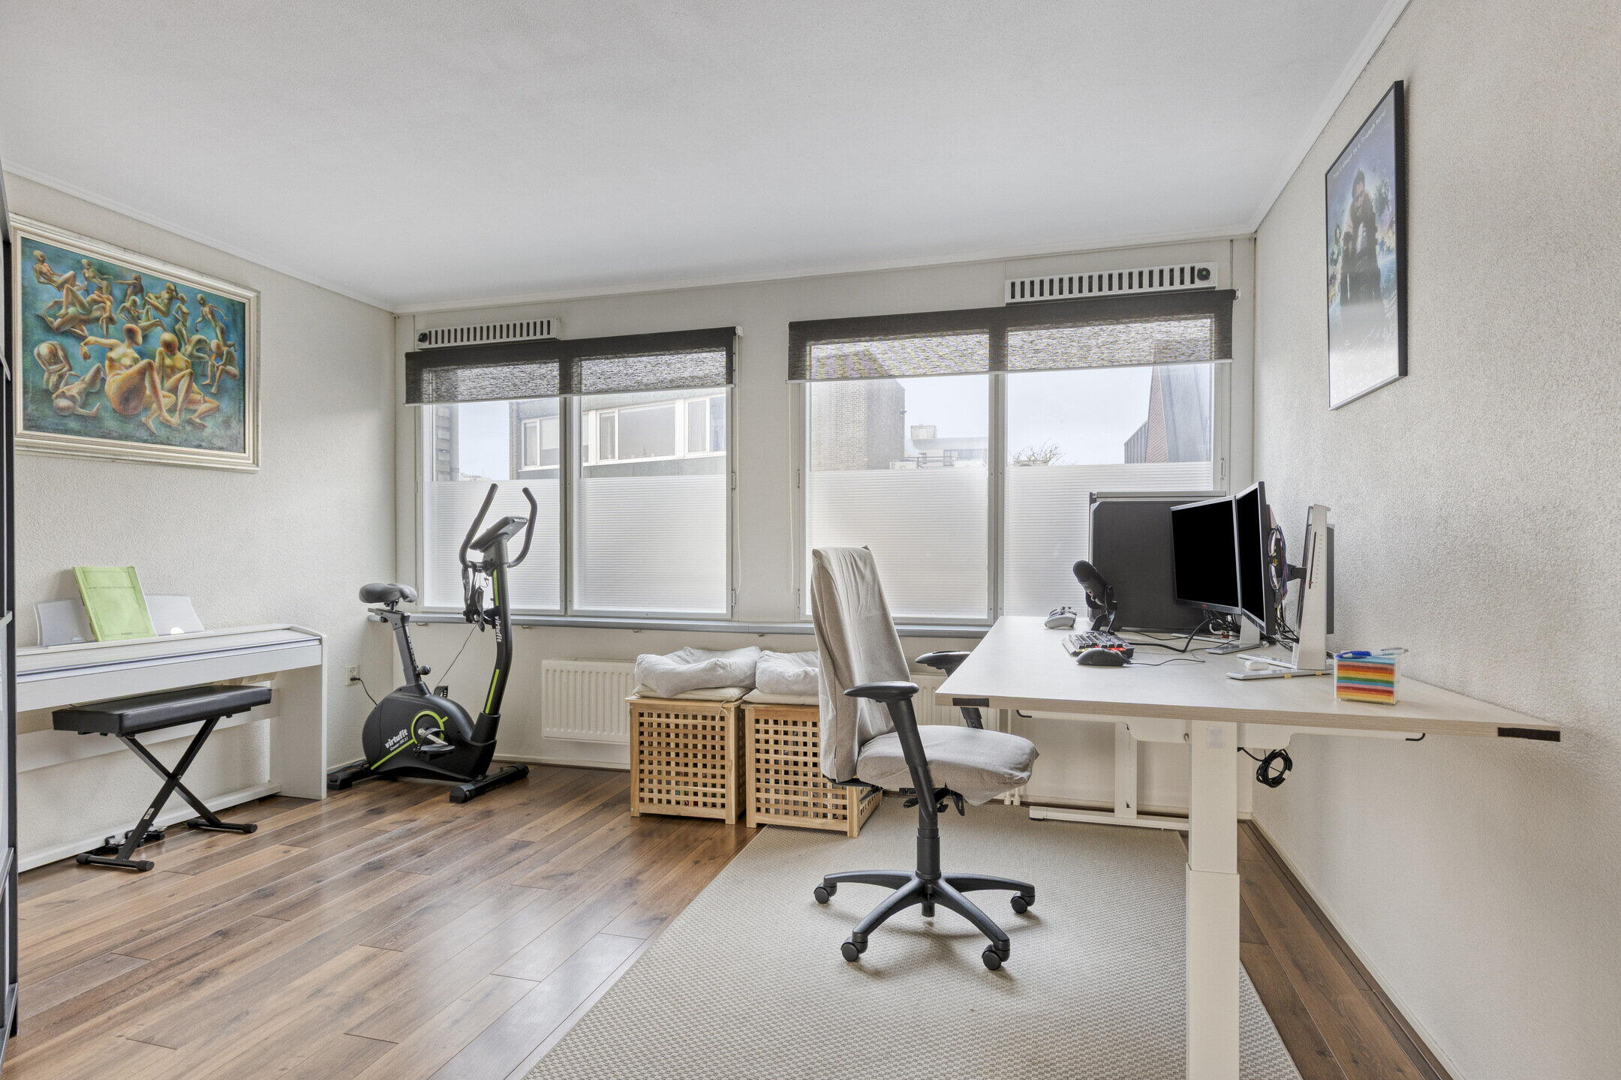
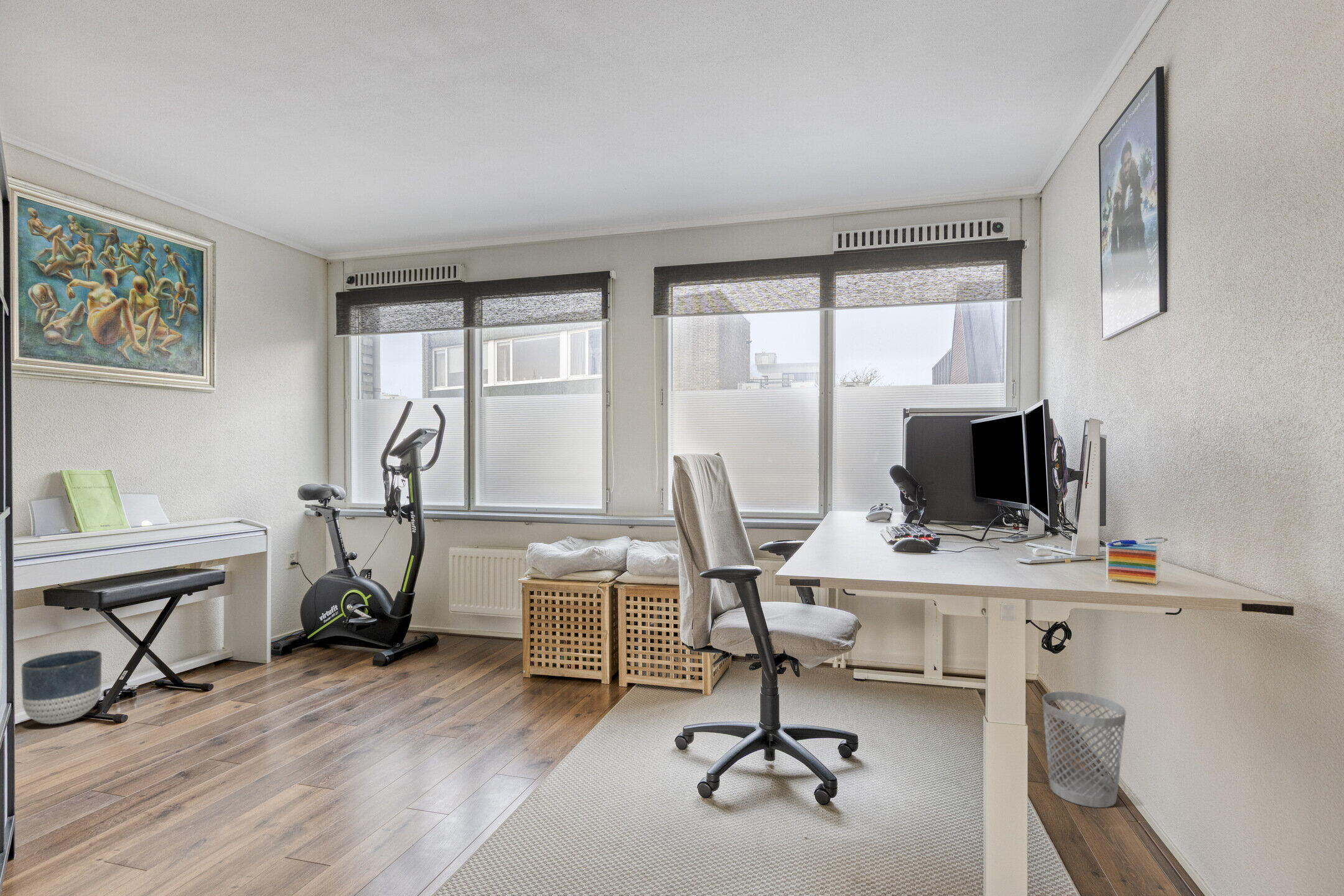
+ planter [21,650,103,725]
+ wastebasket [1042,691,1127,808]
